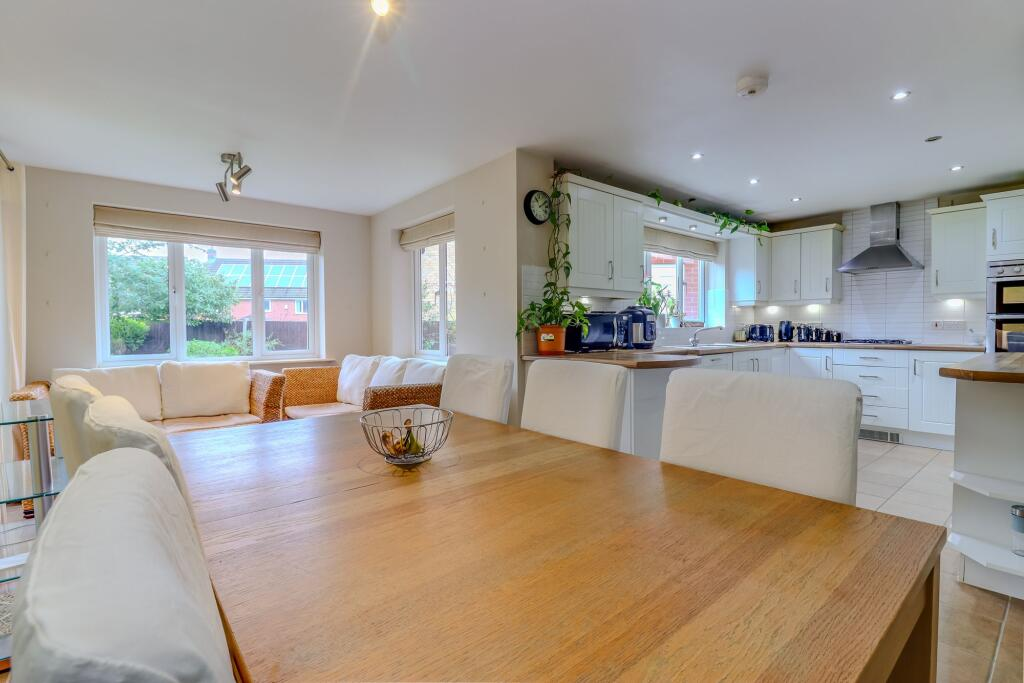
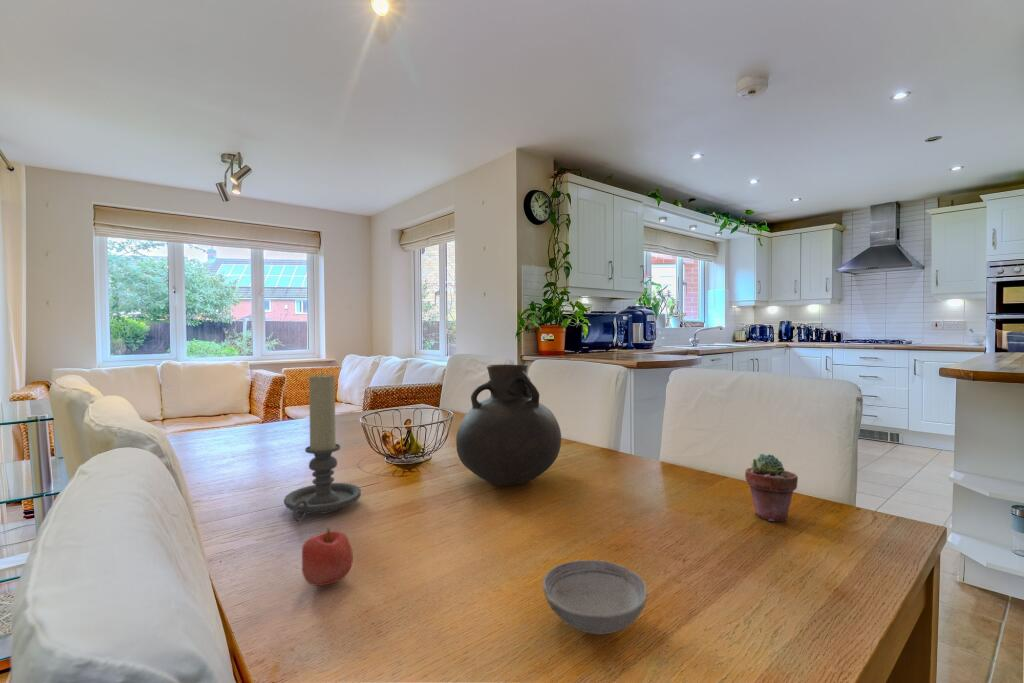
+ bowl [542,559,648,635]
+ apple [301,526,354,587]
+ candle holder [283,371,362,523]
+ vase [455,363,562,487]
+ potted succulent [744,453,799,522]
